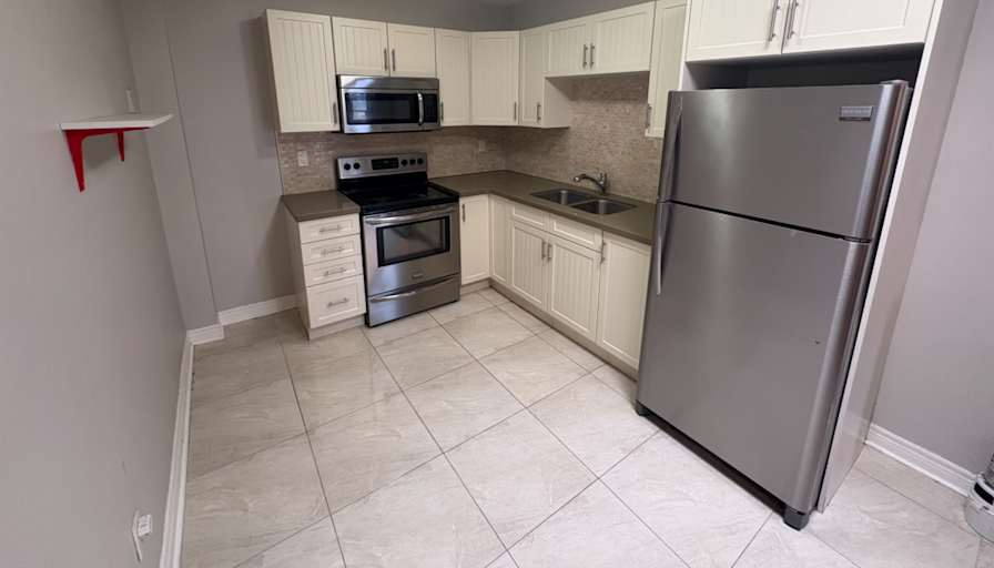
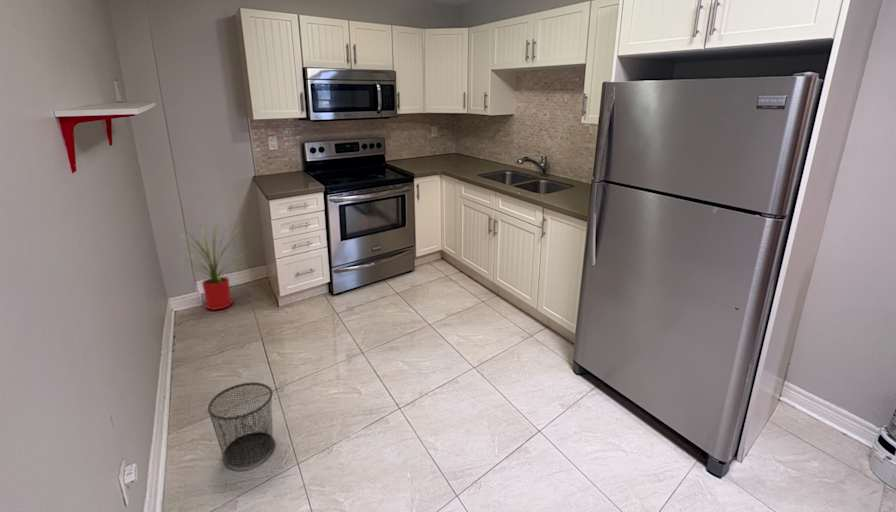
+ house plant [167,217,248,311]
+ waste bin [207,381,276,469]
